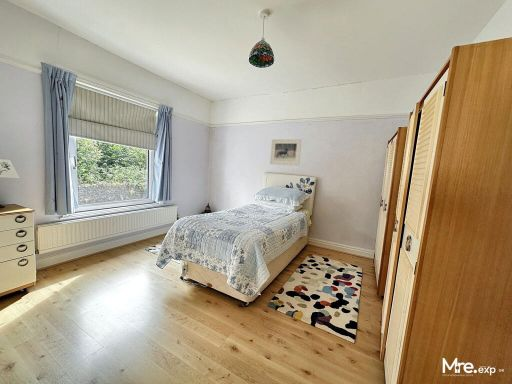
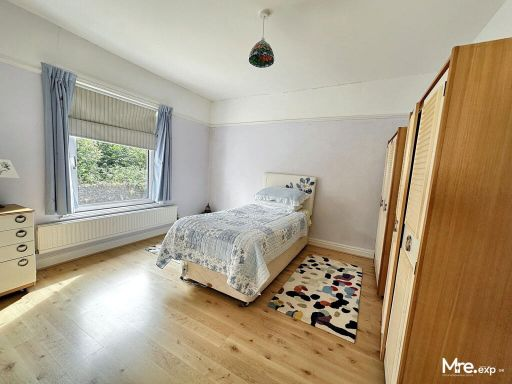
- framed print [269,138,303,167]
